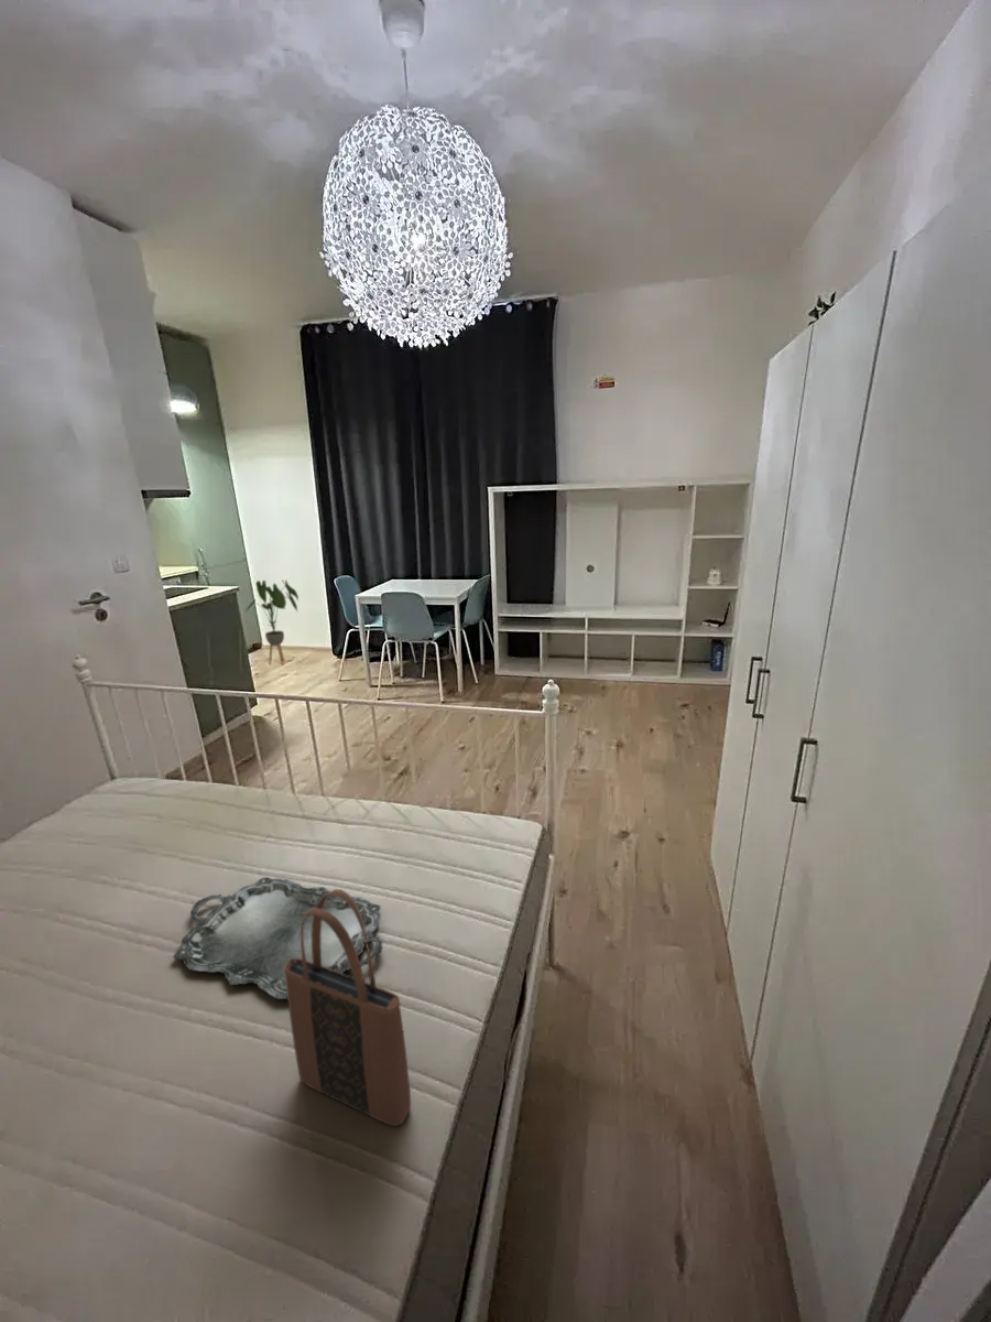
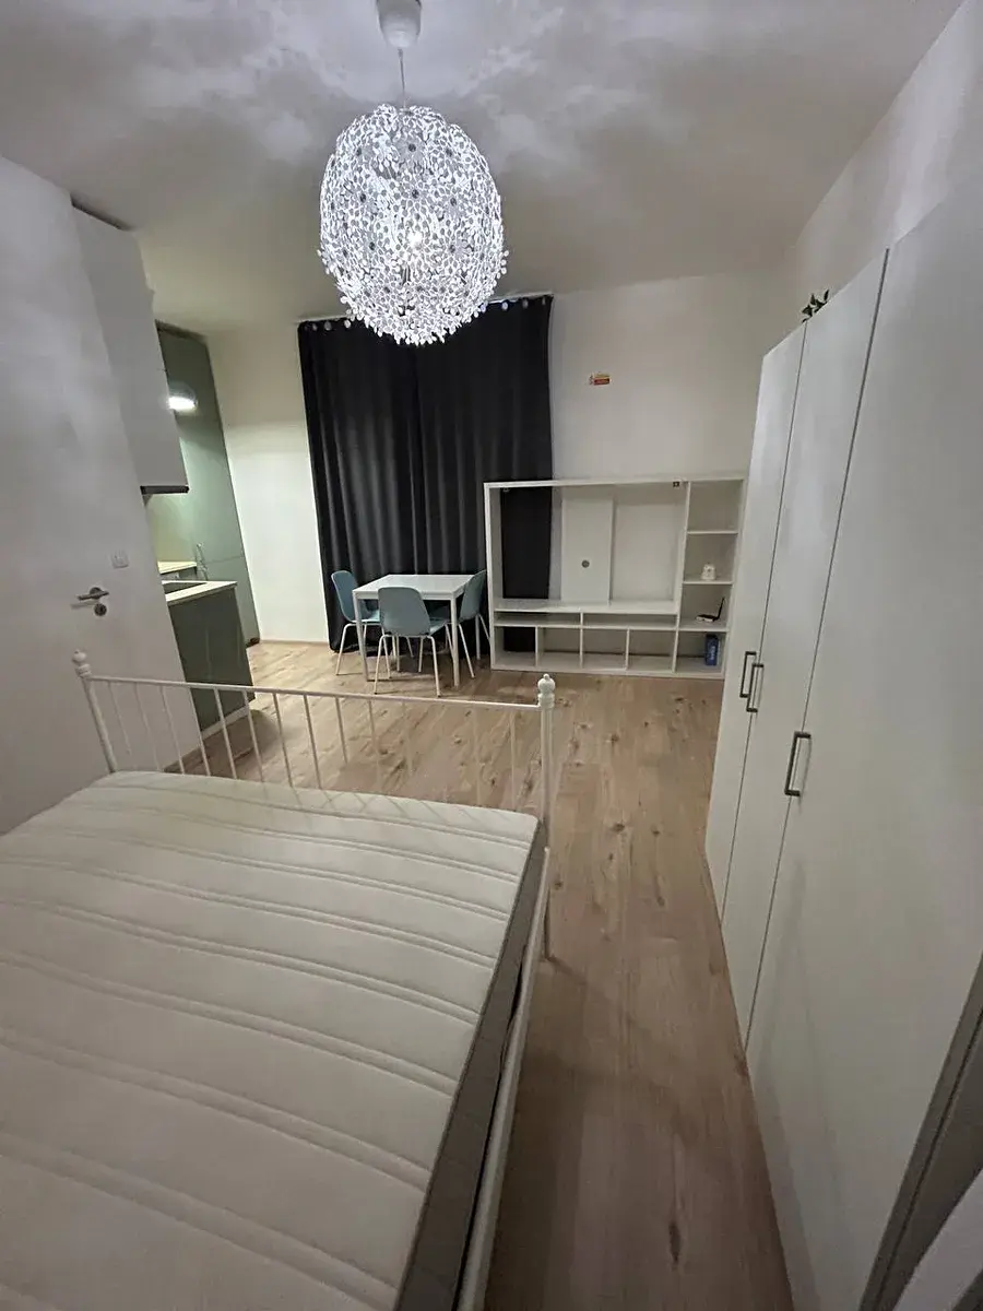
- serving tray [173,876,384,1000]
- tote bag [284,888,412,1127]
- house plant [246,578,300,665]
